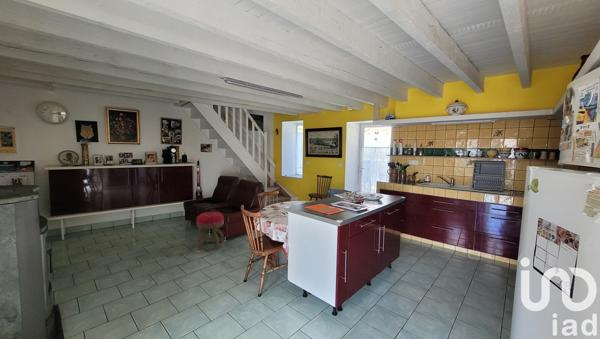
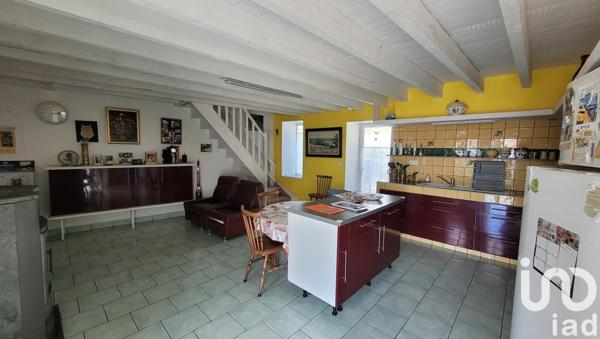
- stool [195,211,225,251]
